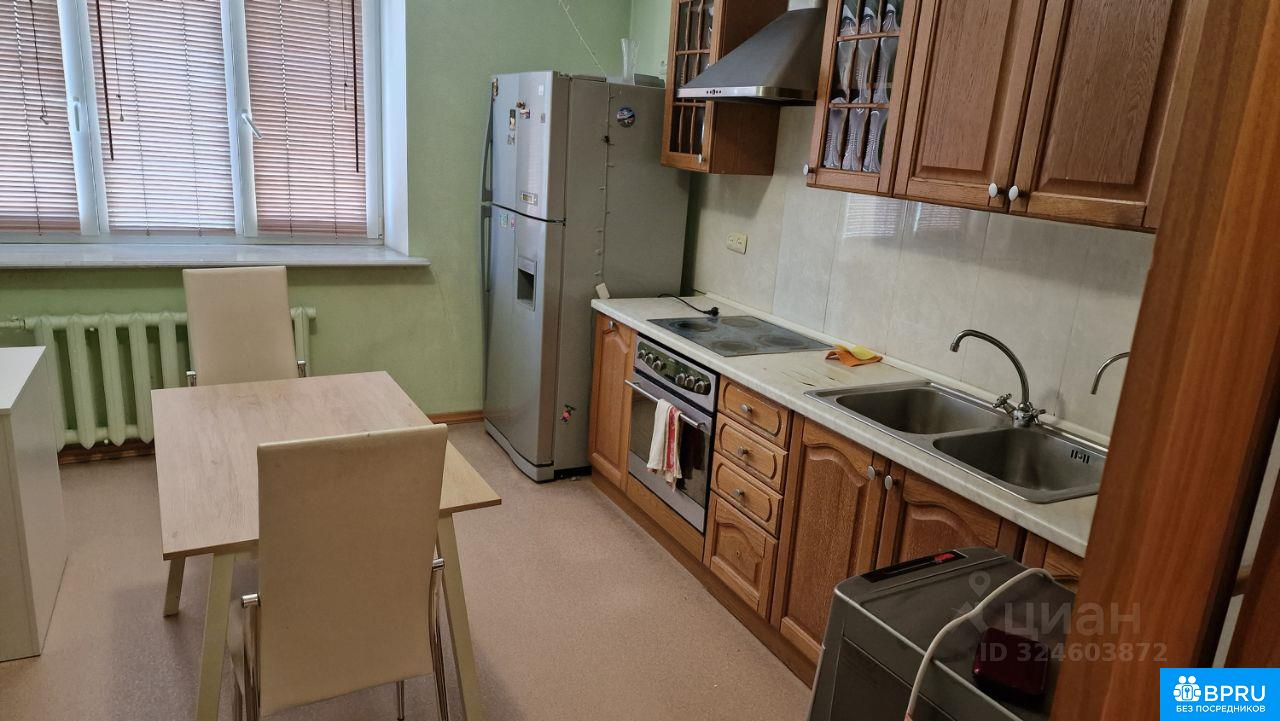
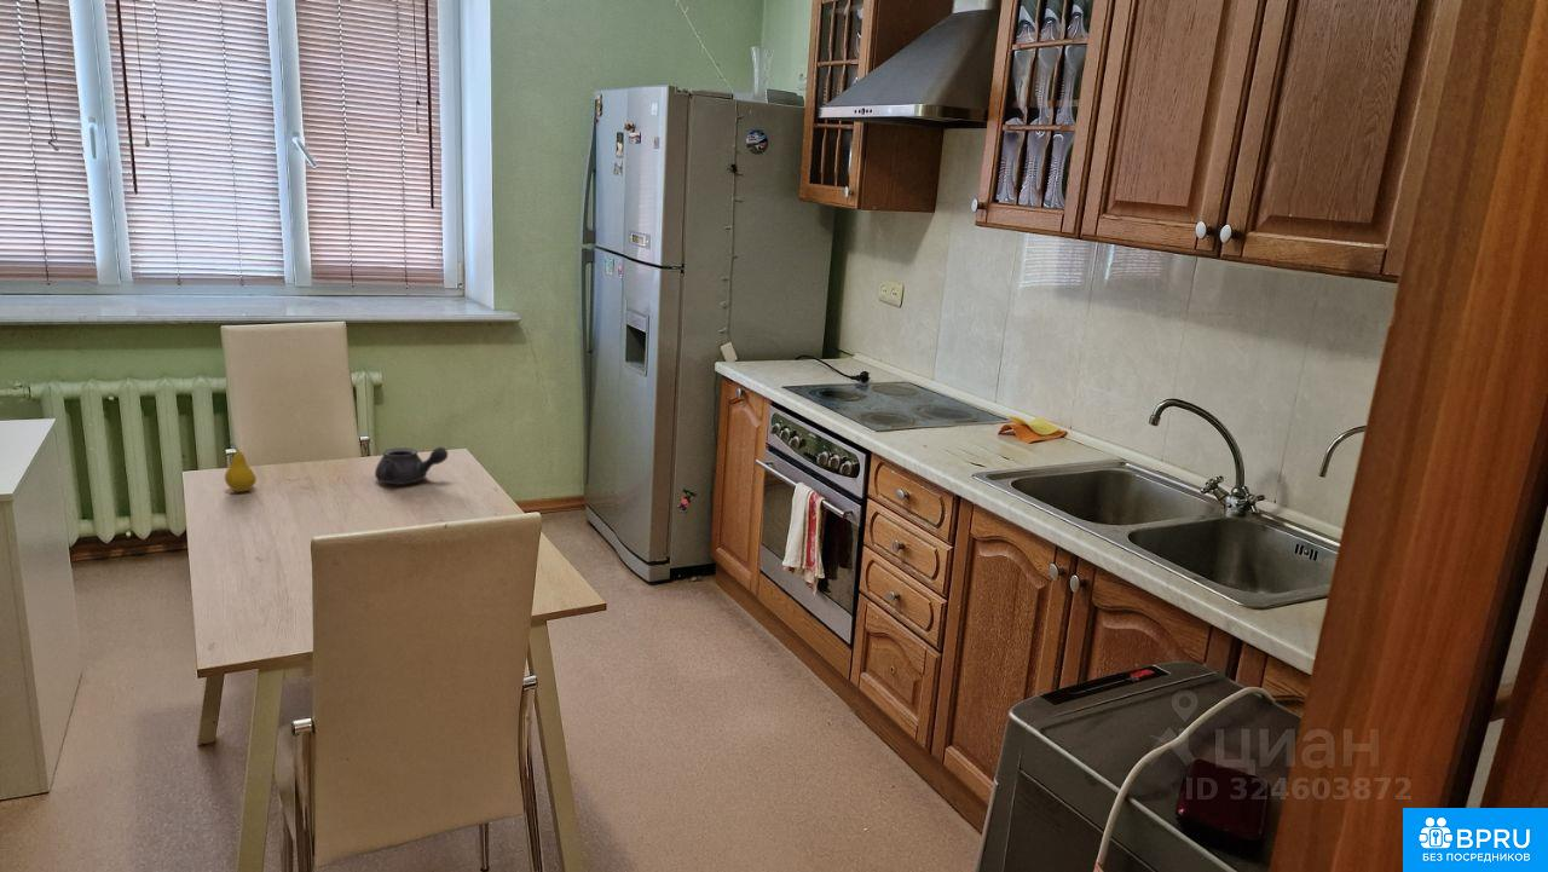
+ fruit [224,443,258,493]
+ teapot [374,446,449,485]
